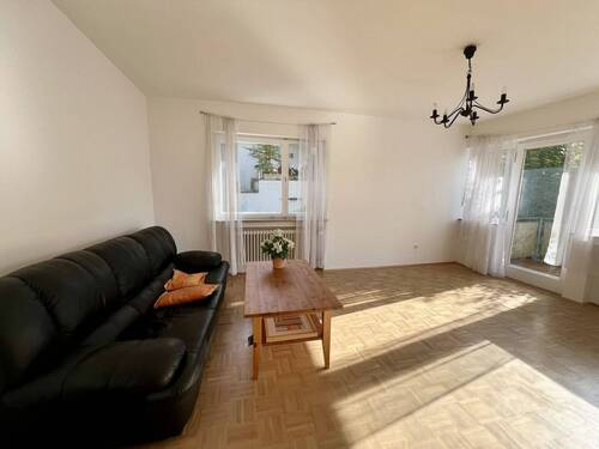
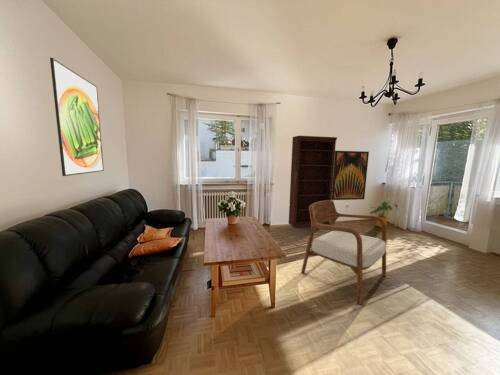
+ house plant [369,201,399,228]
+ bookshelf [288,135,338,229]
+ armchair [300,200,387,306]
+ wall art [331,150,370,201]
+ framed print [49,57,105,177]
